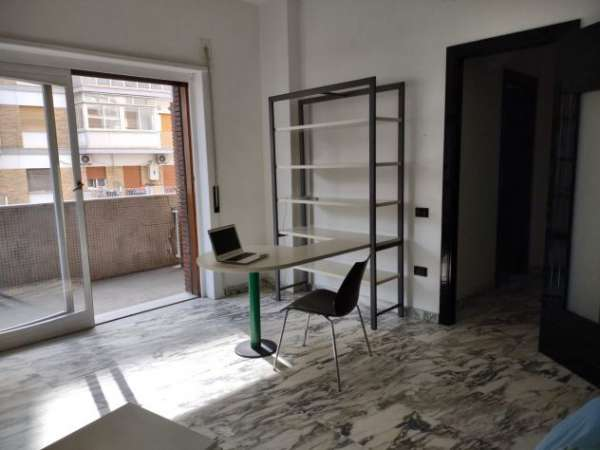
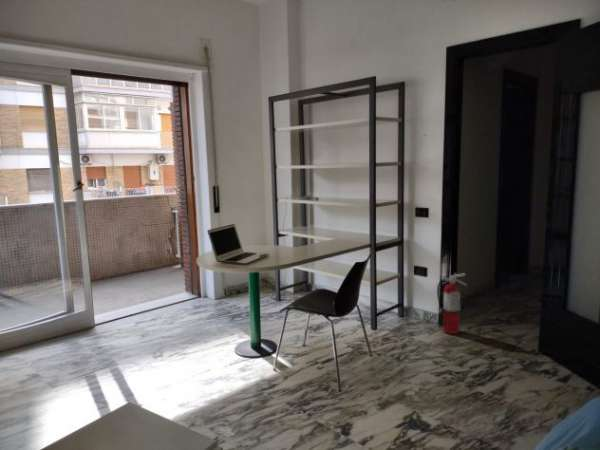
+ fire extinguisher [436,272,468,335]
